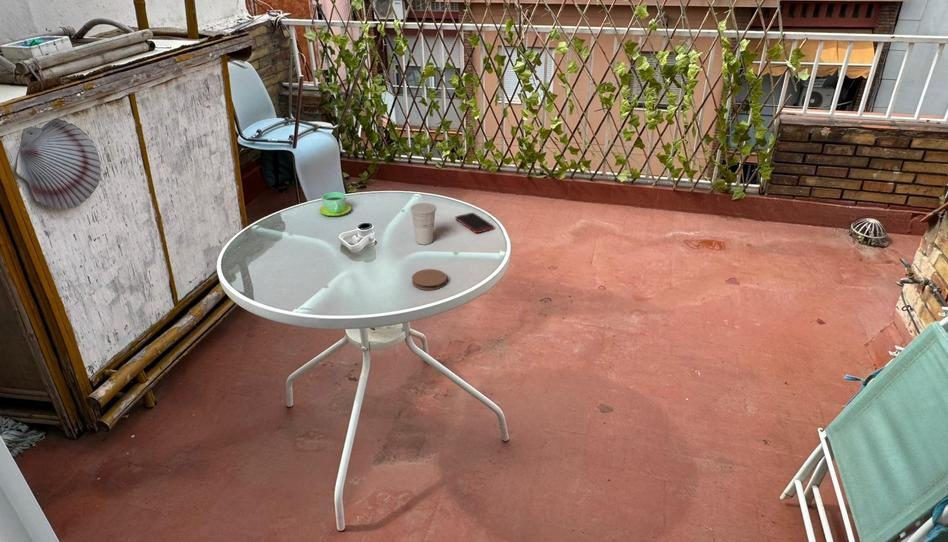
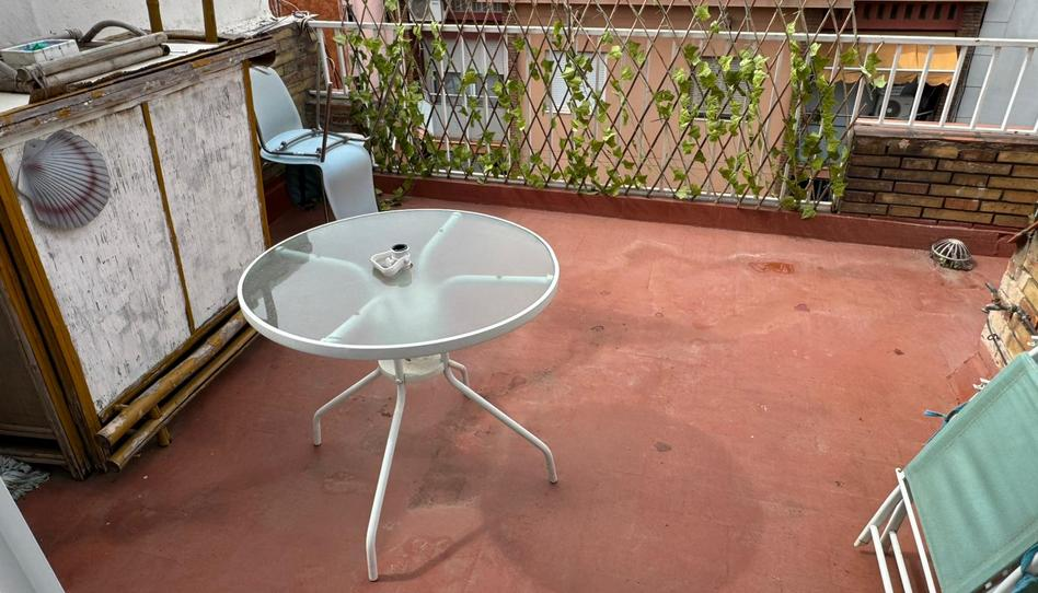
- cell phone [454,212,495,234]
- cup [318,191,352,217]
- coaster [411,268,448,291]
- cup [409,202,437,246]
